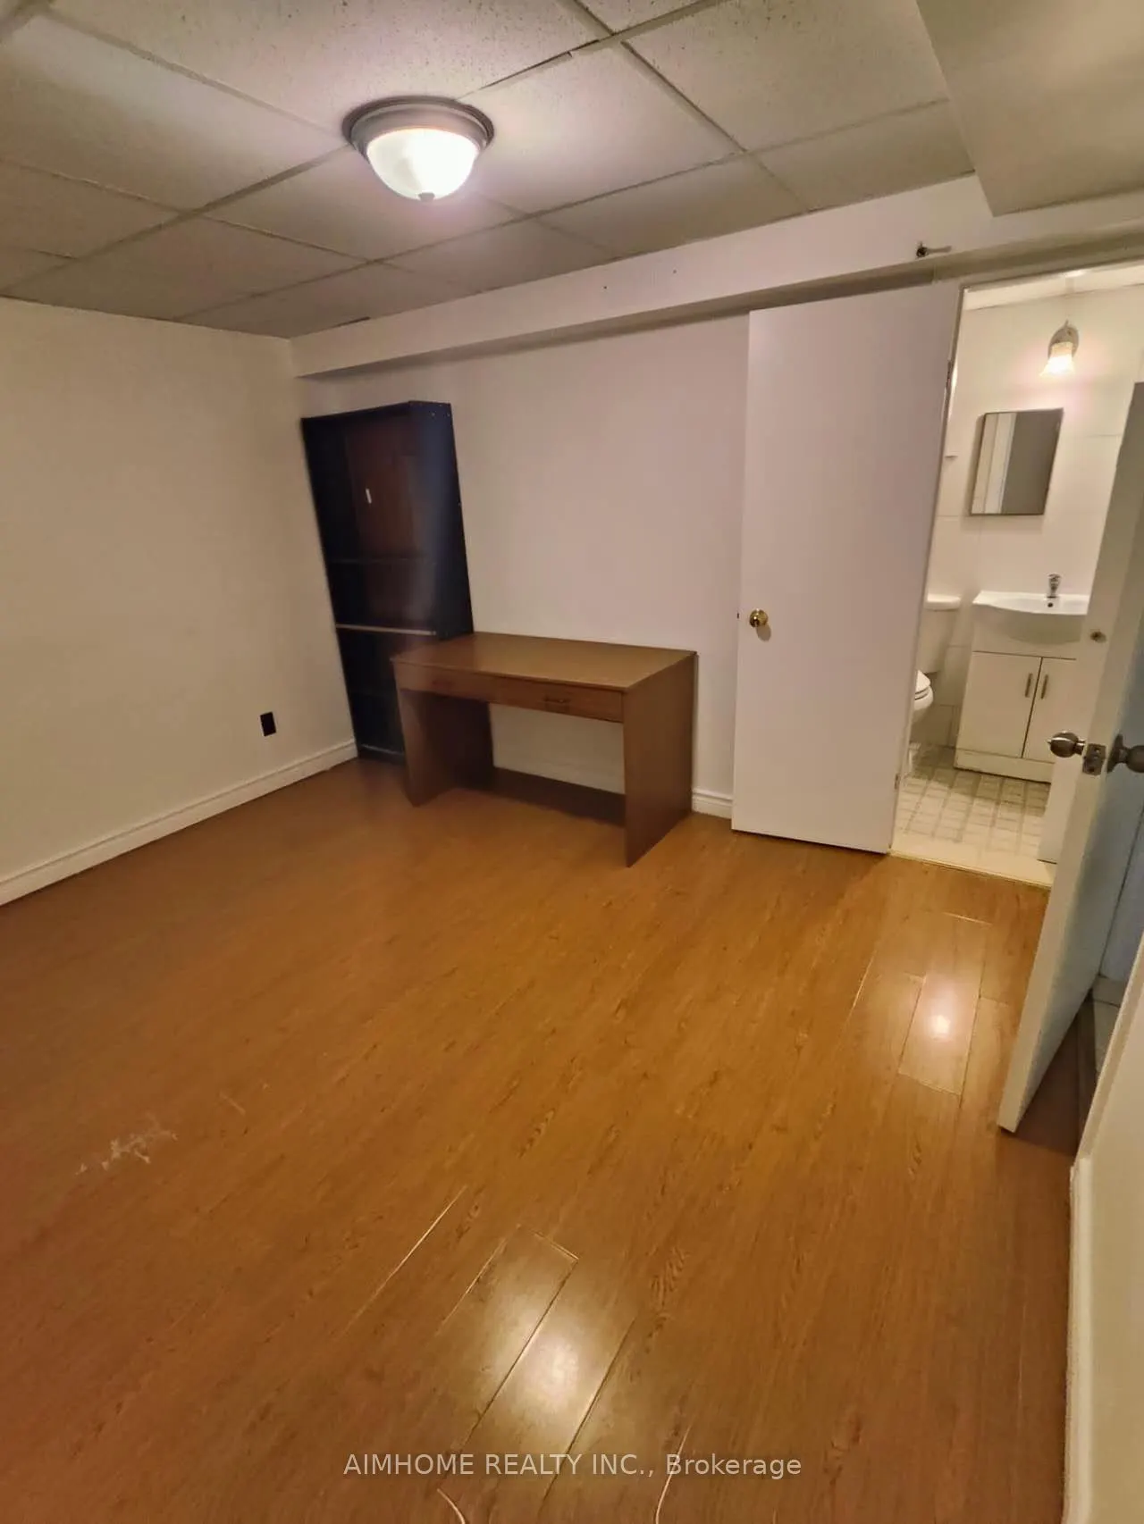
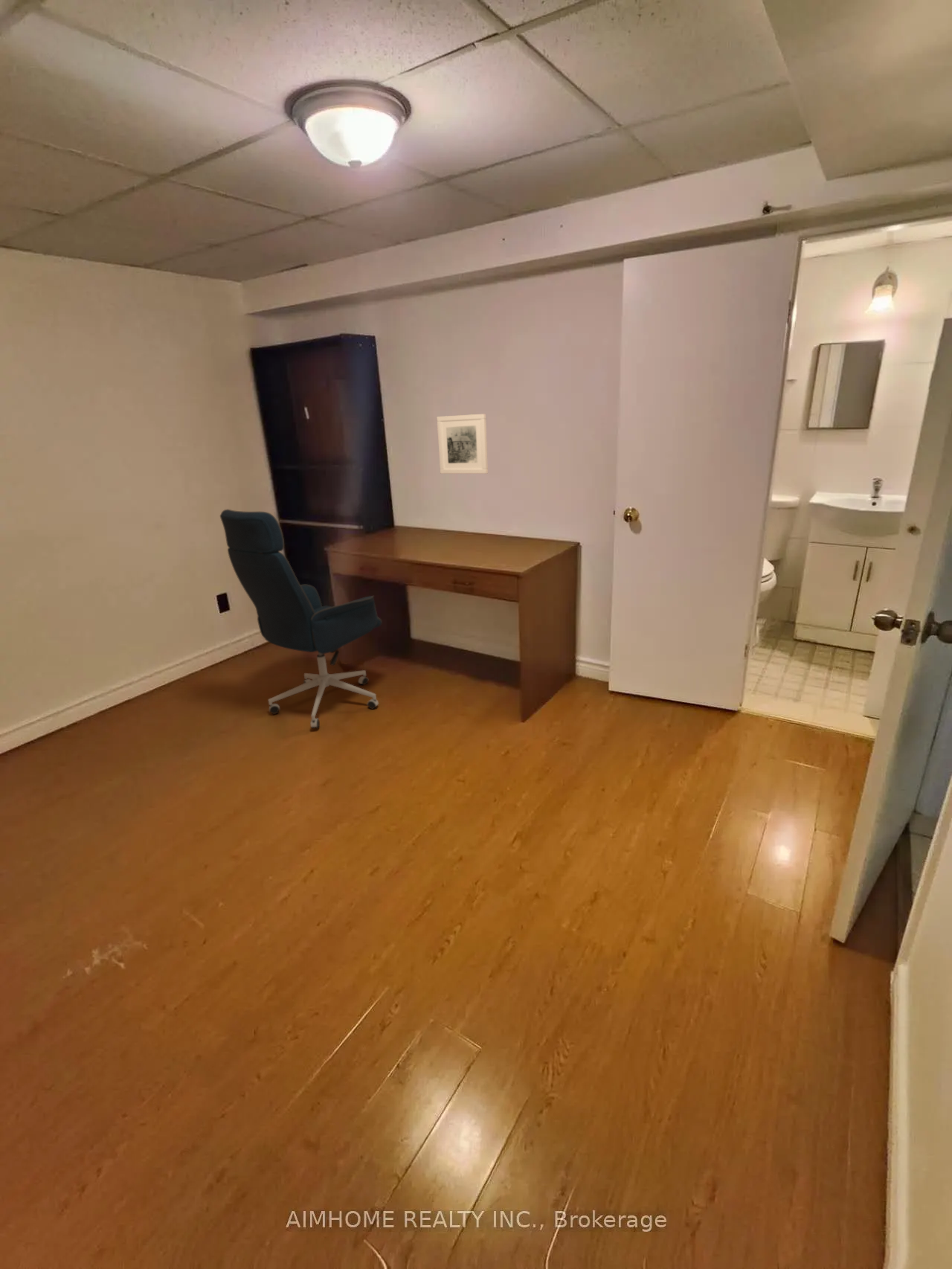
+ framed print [437,413,489,475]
+ office chair [219,509,383,729]
